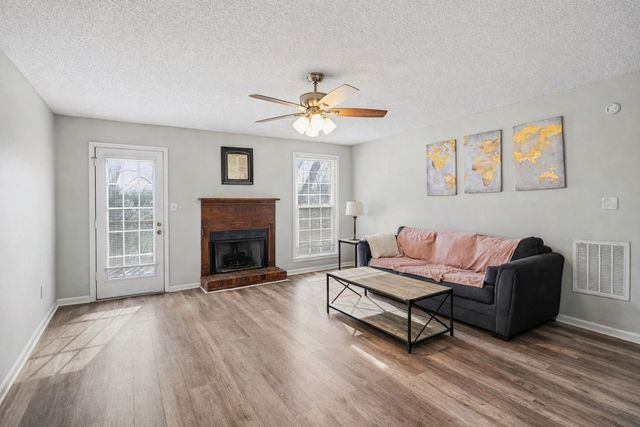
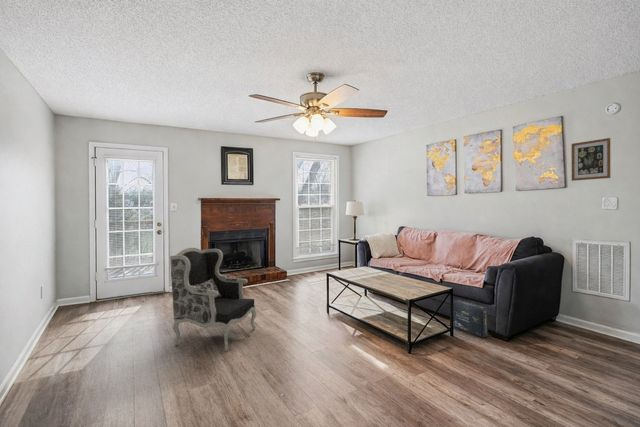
+ armchair [169,247,257,352]
+ wall art [571,137,611,182]
+ box [452,299,489,339]
